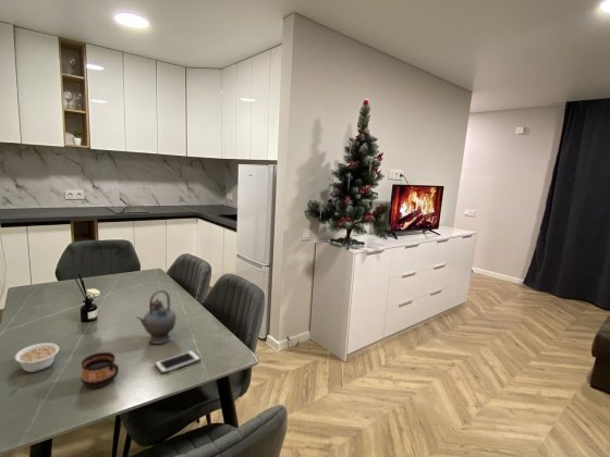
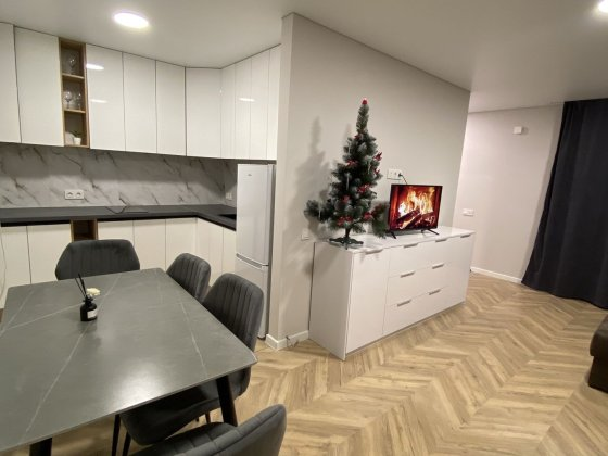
- legume [14,342,60,373]
- cup [81,351,120,390]
- cell phone [154,349,202,374]
- teapot [135,289,178,345]
